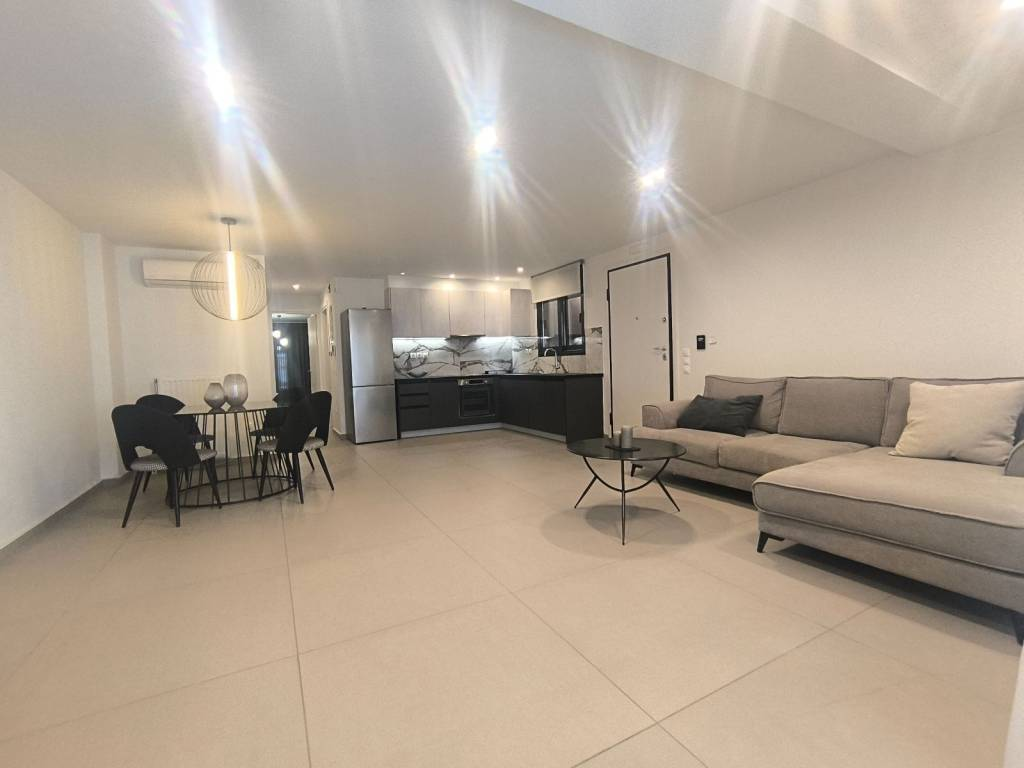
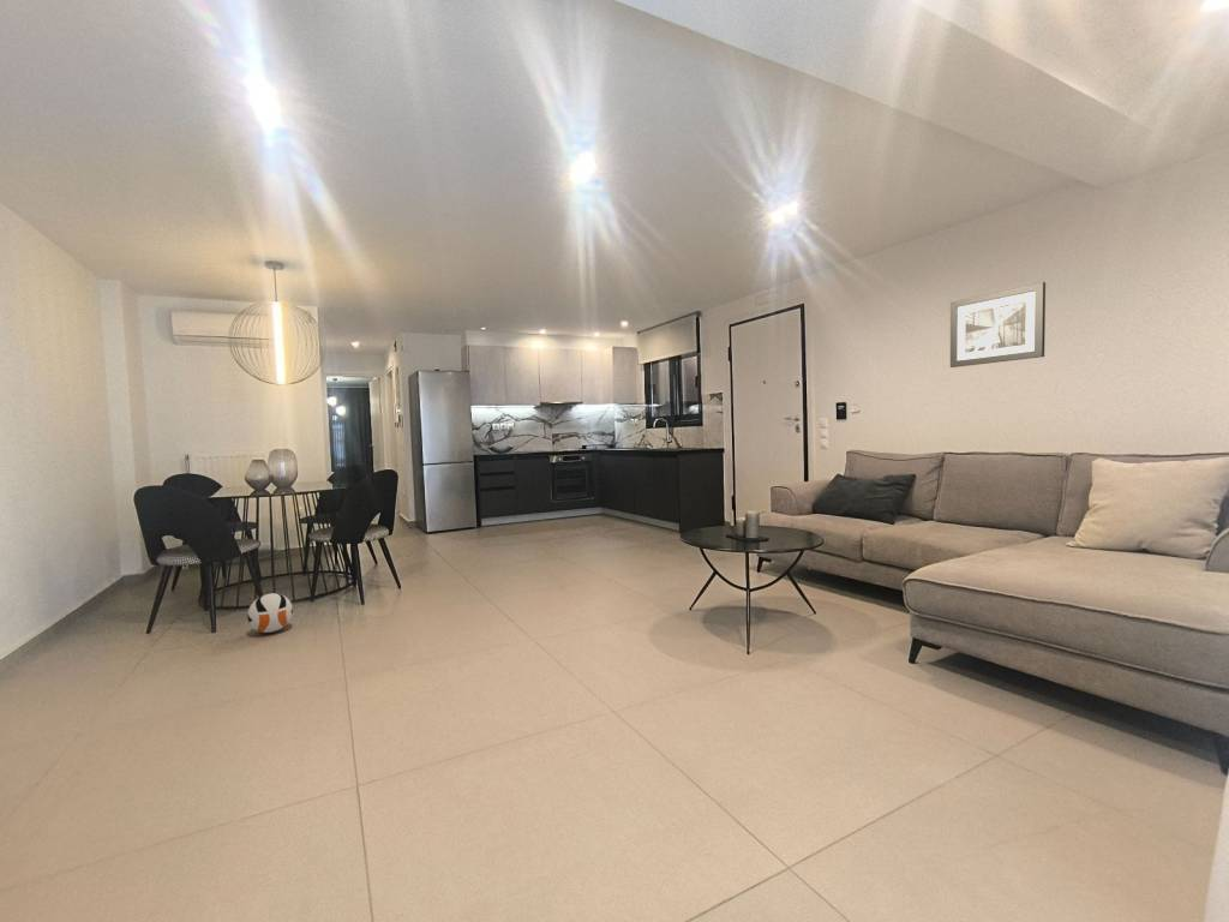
+ wall art [949,281,1047,369]
+ ball [246,592,294,634]
